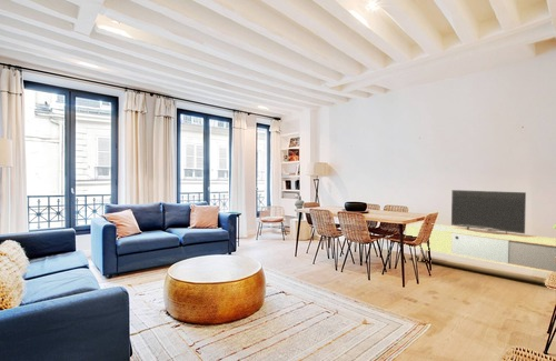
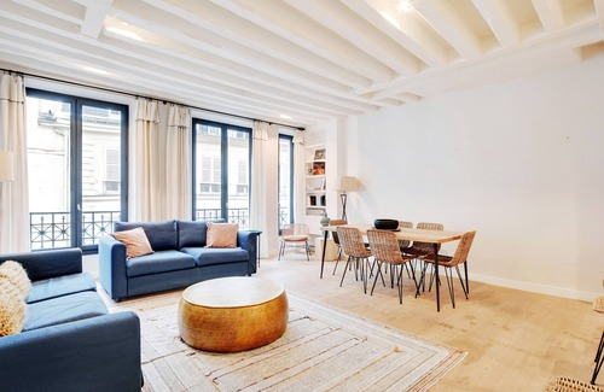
- media console [405,189,556,273]
